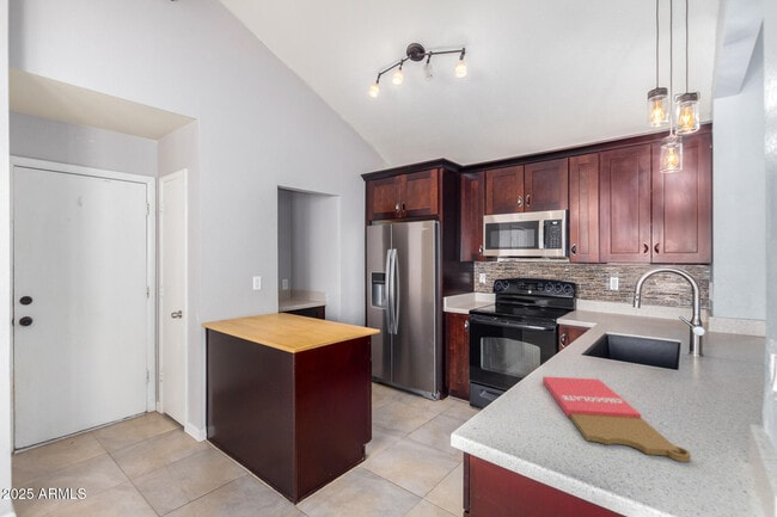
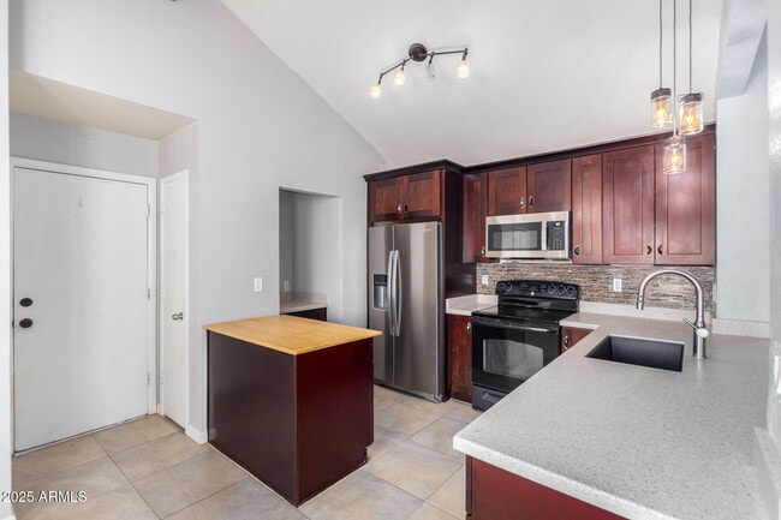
- cutting board [542,375,692,463]
